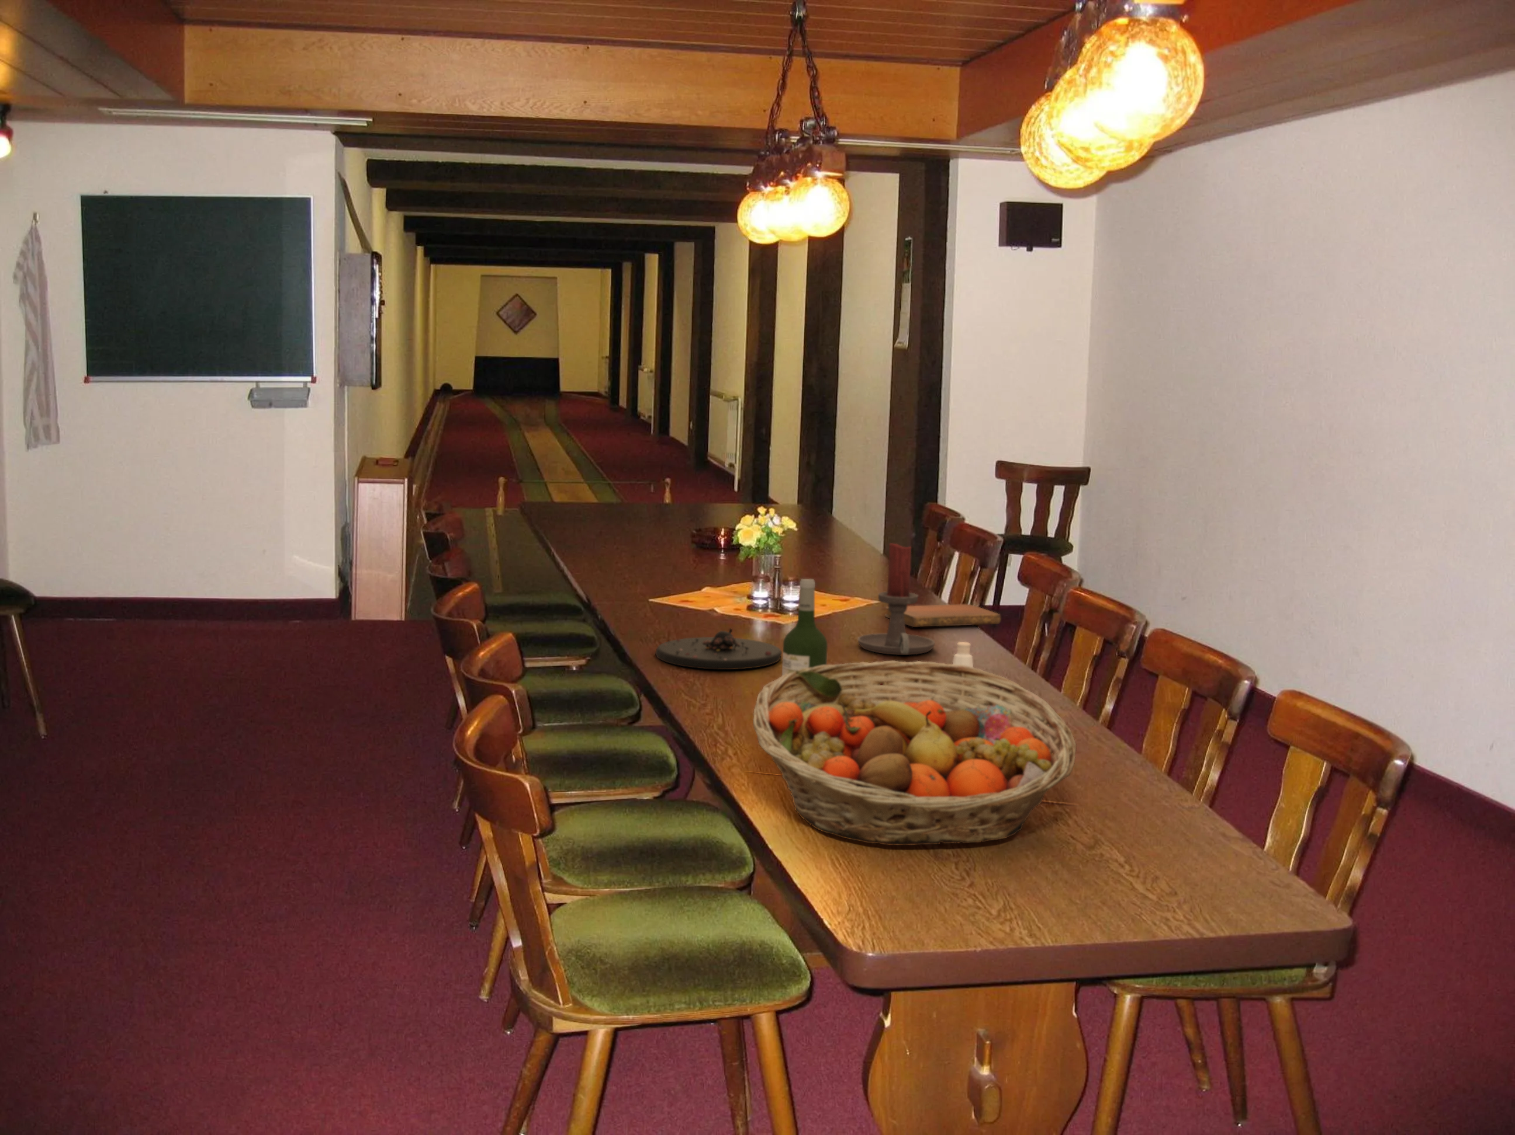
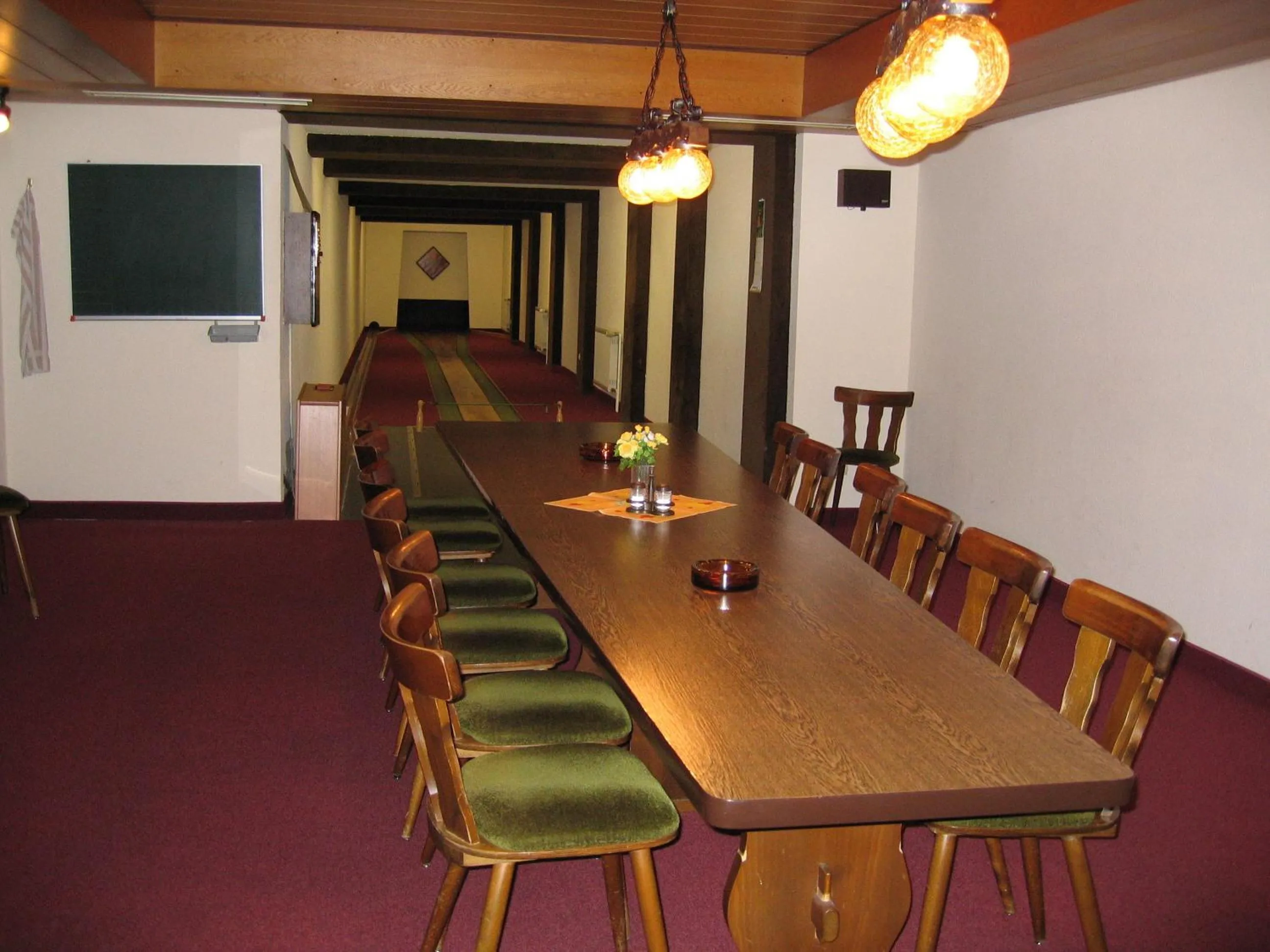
- plate [655,627,783,670]
- fruit basket [753,660,1077,846]
- candle holder [857,541,935,656]
- wine bottle [781,578,828,676]
- notebook [884,603,1001,627]
- pepper shaker [952,641,973,697]
